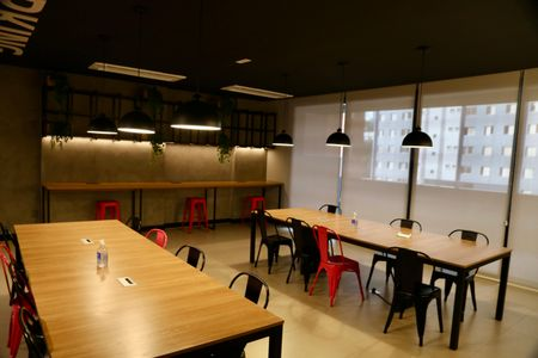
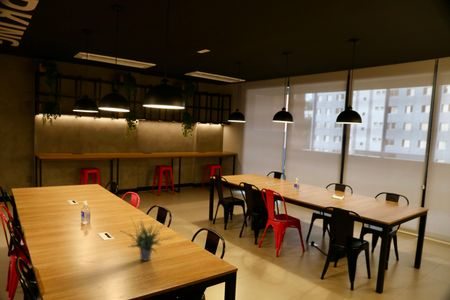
+ potted plant [117,217,173,262]
